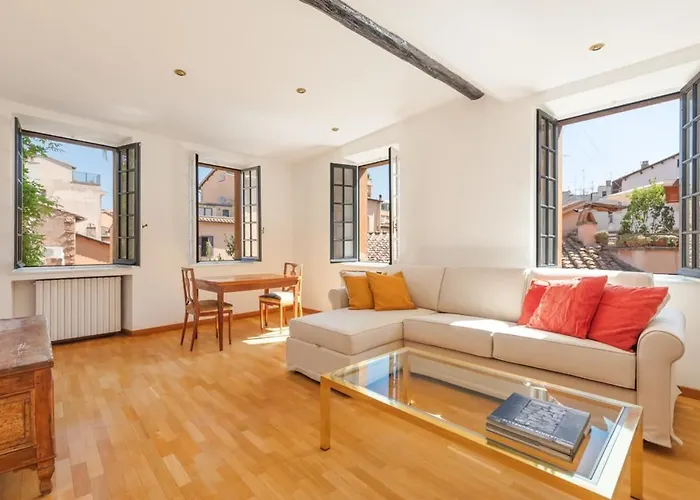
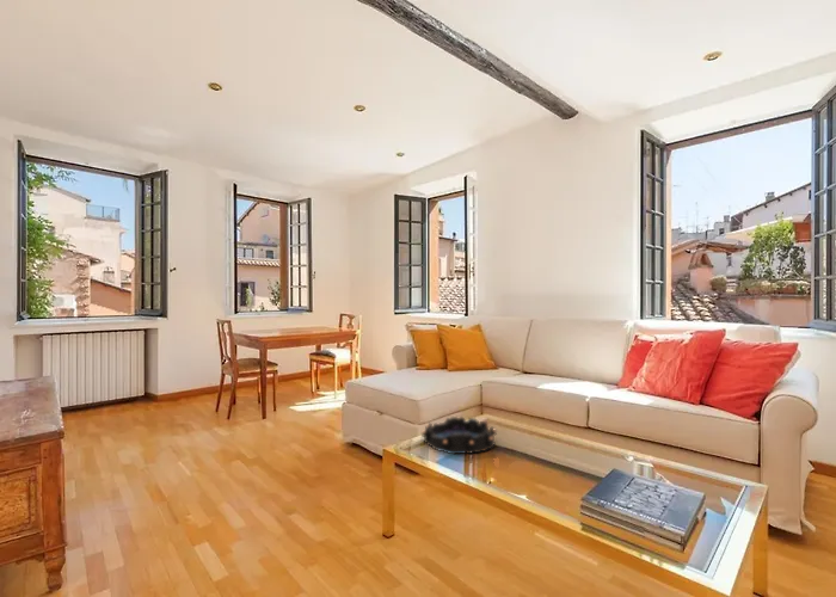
+ decorative bowl [420,416,498,455]
